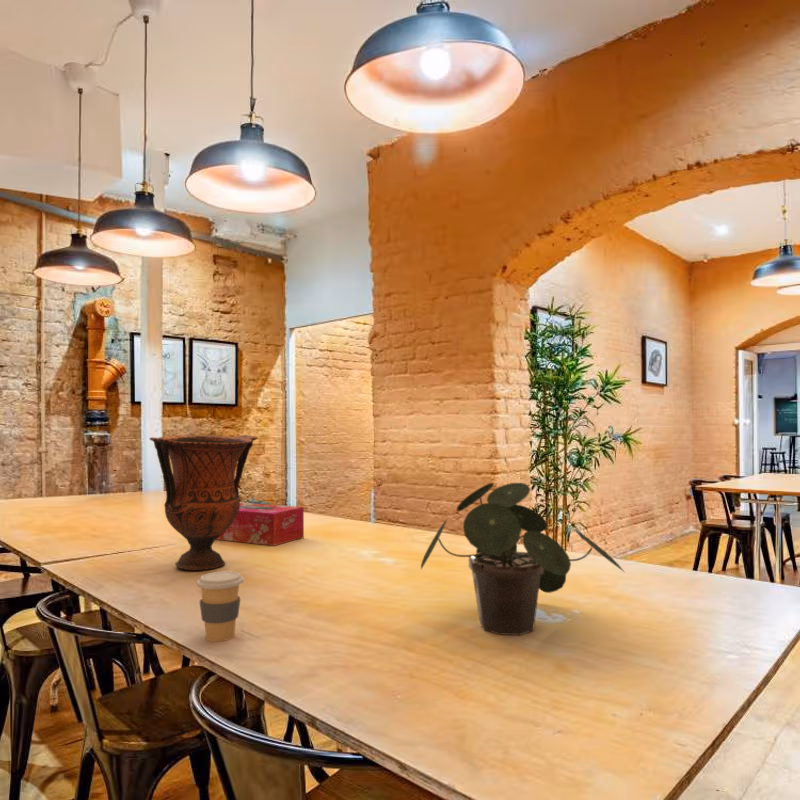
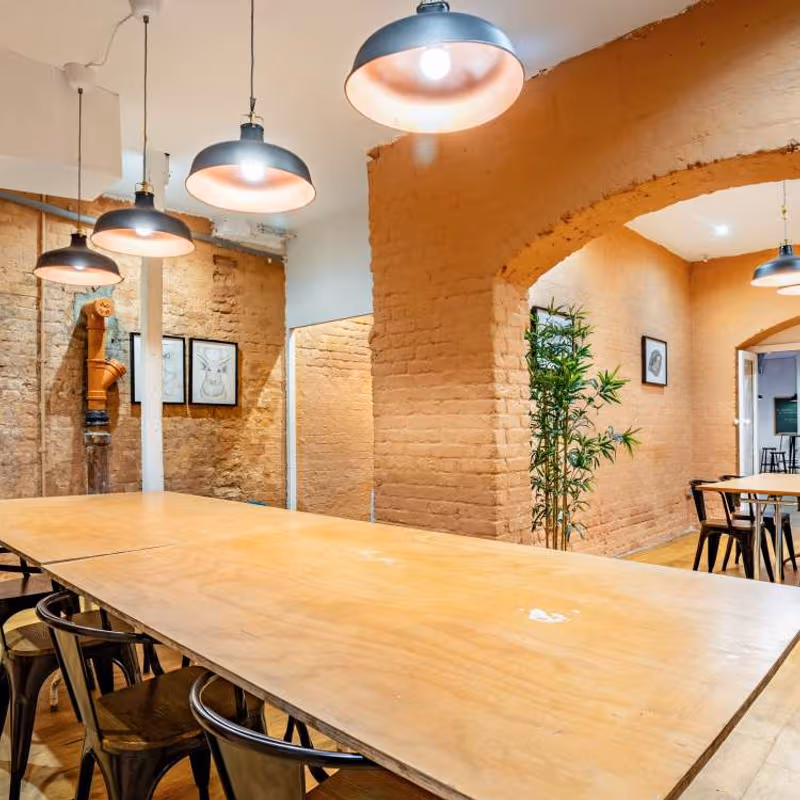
- potted plant [420,482,625,636]
- coffee cup [196,570,245,642]
- vase [149,434,259,571]
- tissue box [216,502,305,547]
